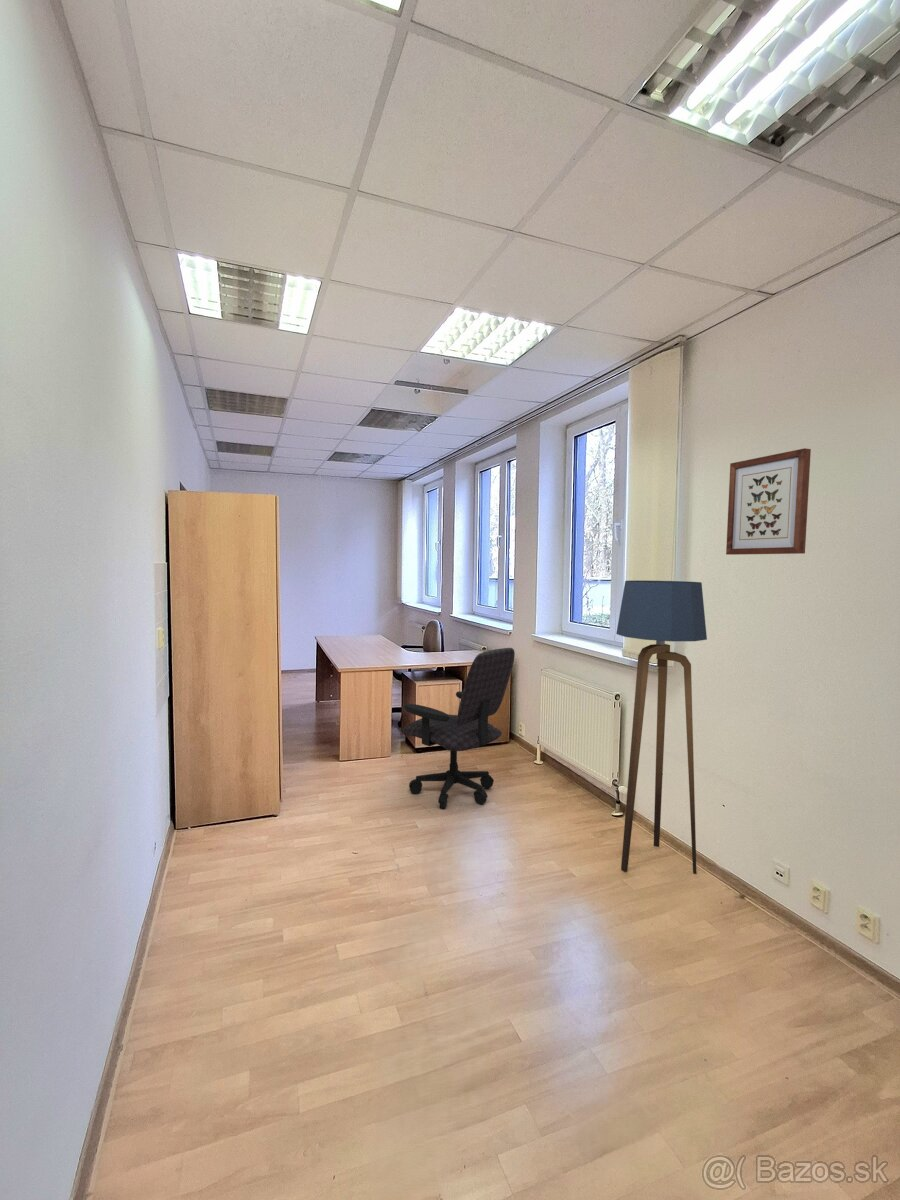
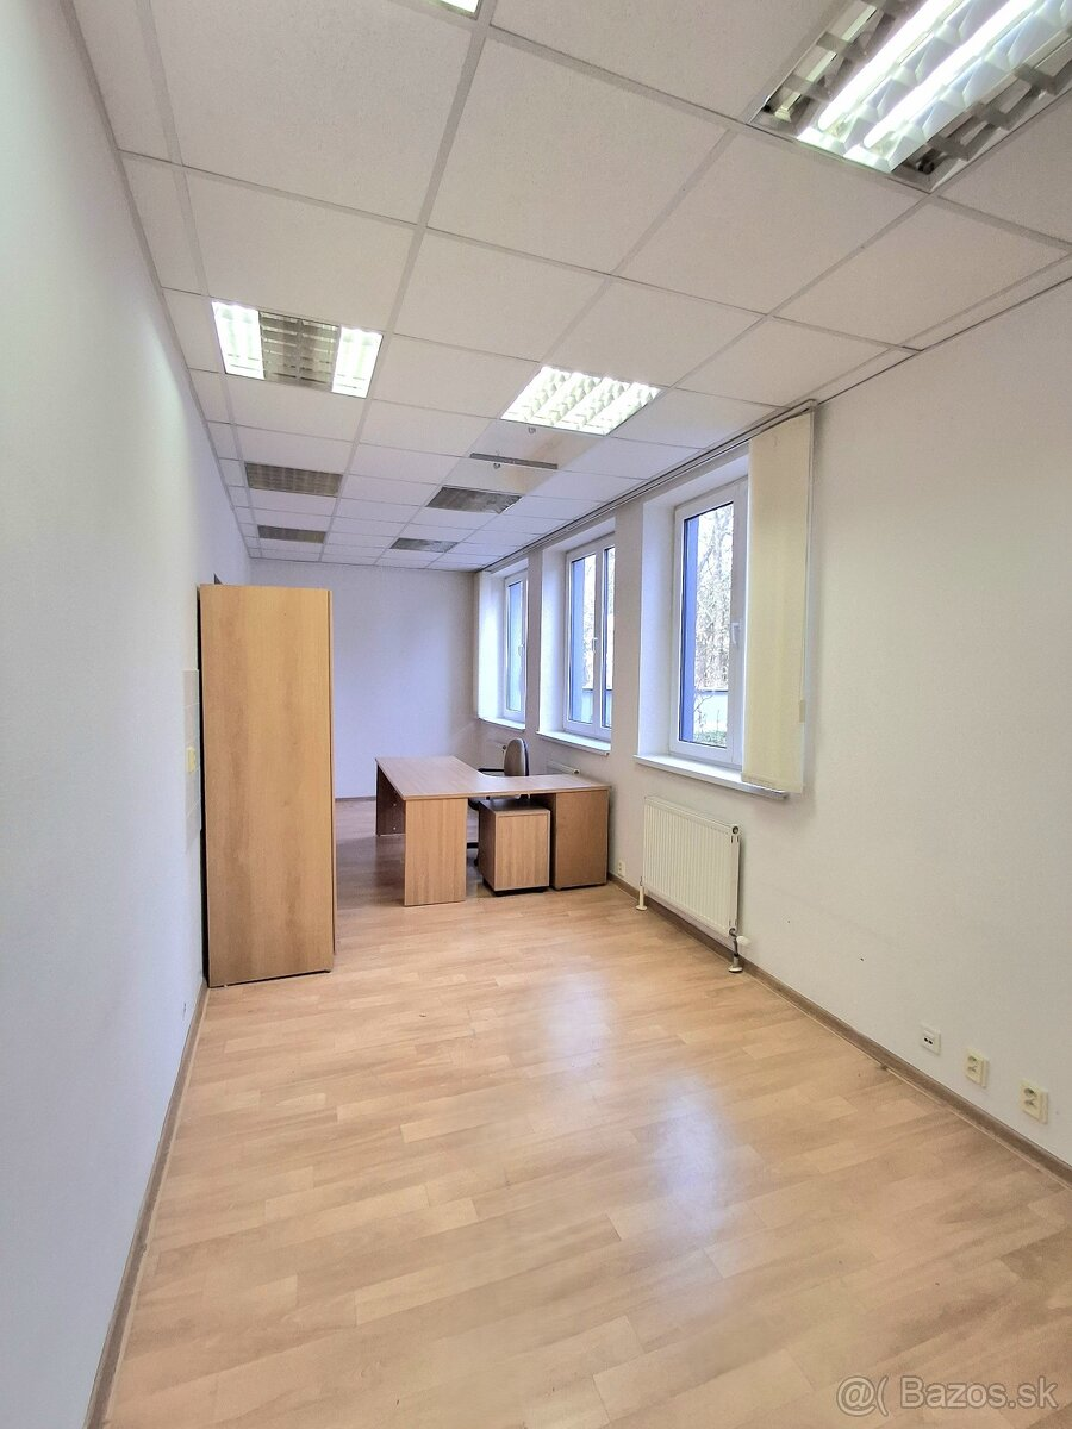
- floor lamp [615,579,708,875]
- office chair [402,647,516,810]
- wall art [725,447,812,556]
